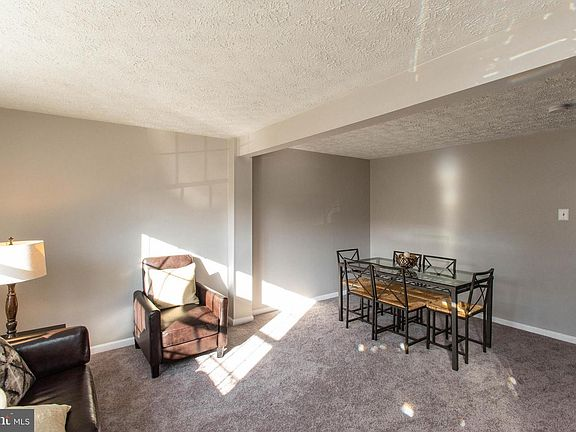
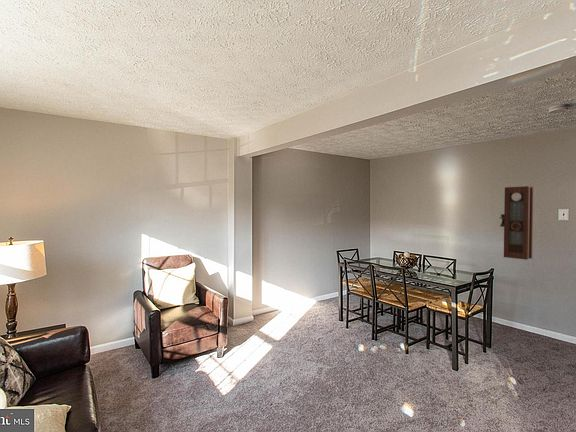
+ pendulum clock [499,185,534,261]
